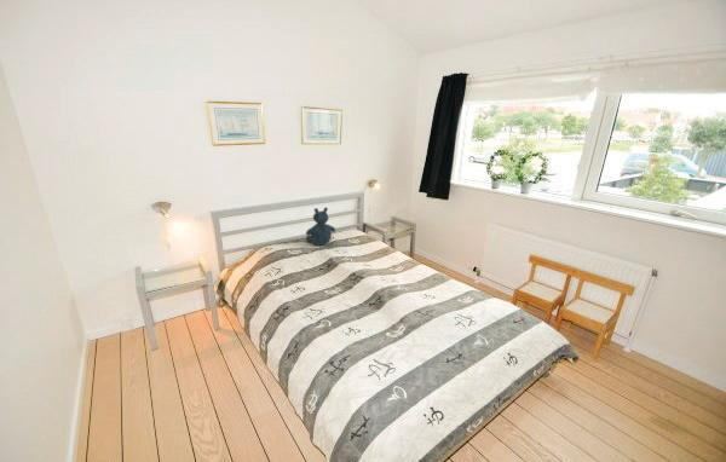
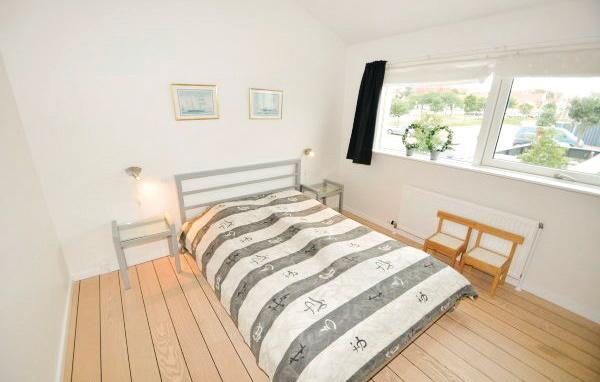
- teddy bear [305,206,336,247]
